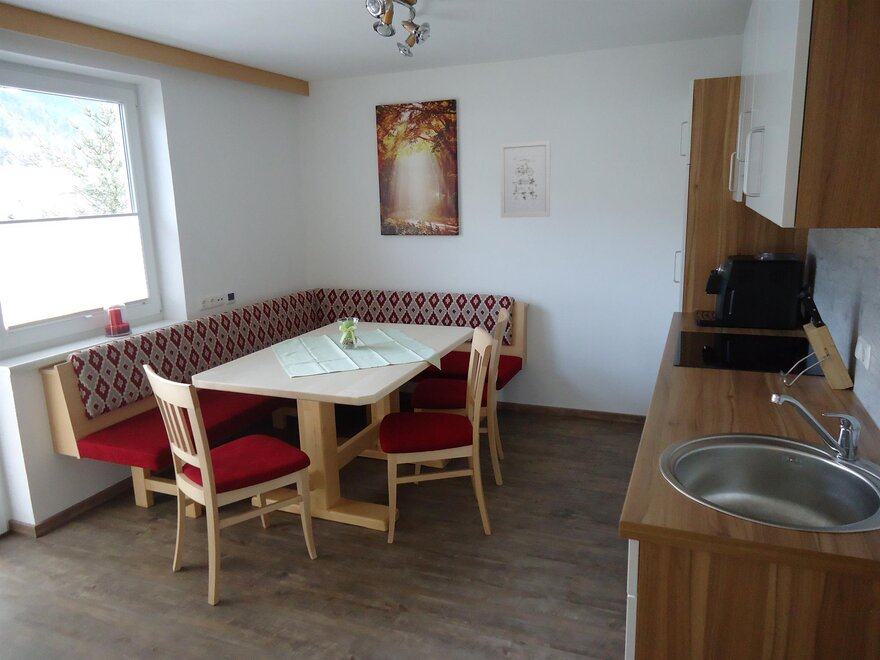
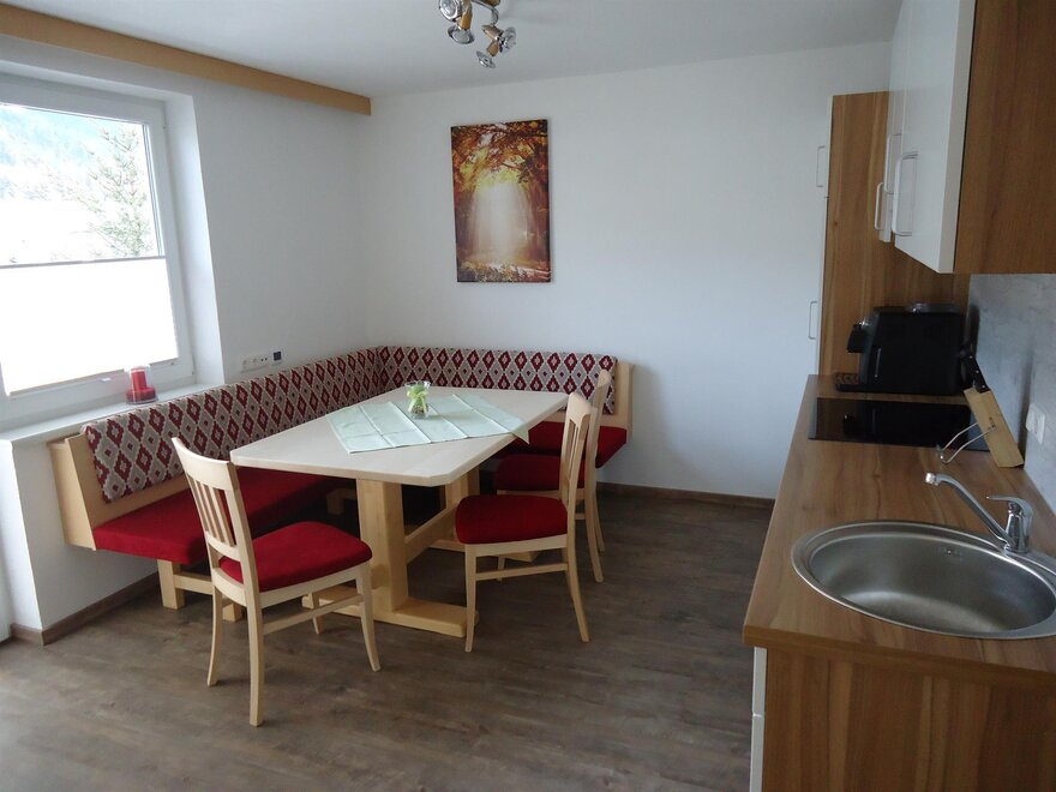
- wall art [499,139,551,219]
